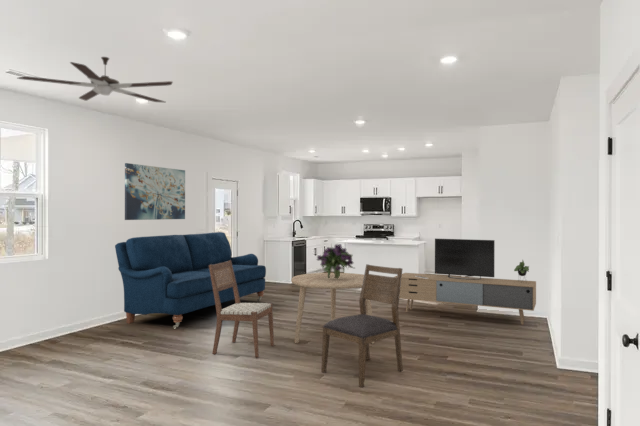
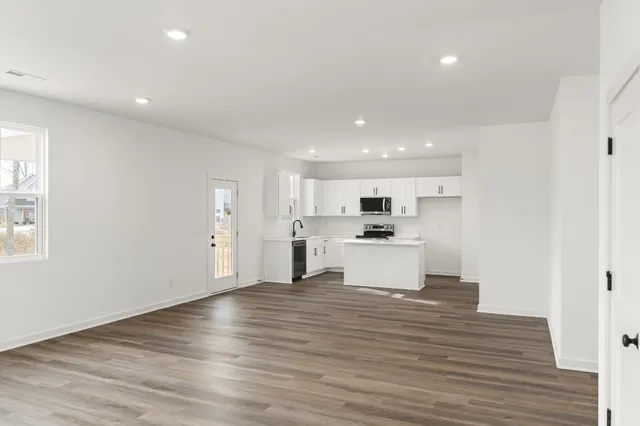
- sofa [114,231,267,329]
- dining table [290,272,376,345]
- chair [209,260,275,359]
- wall art [124,162,186,221]
- bouquet [315,243,355,280]
- media console [394,238,537,325]
- chair [321,263,404,389]
- ceiling fan [17,56,174,103]
